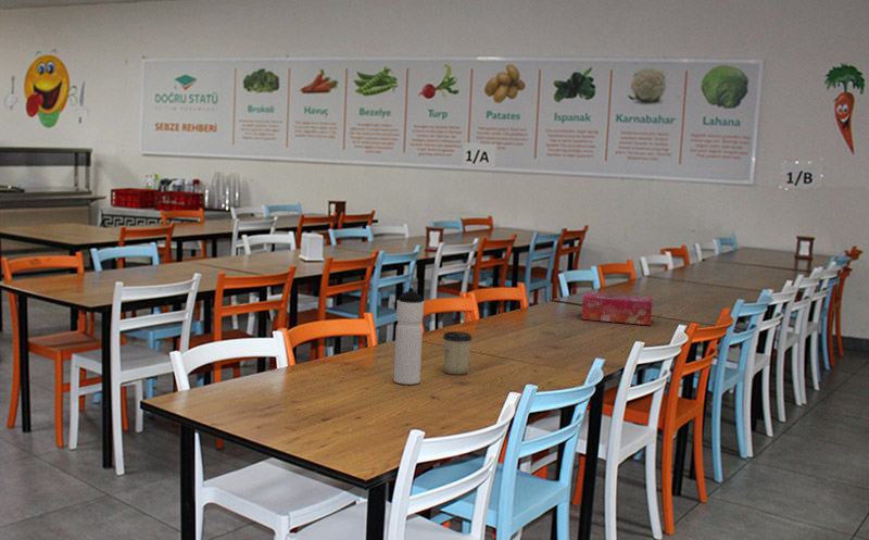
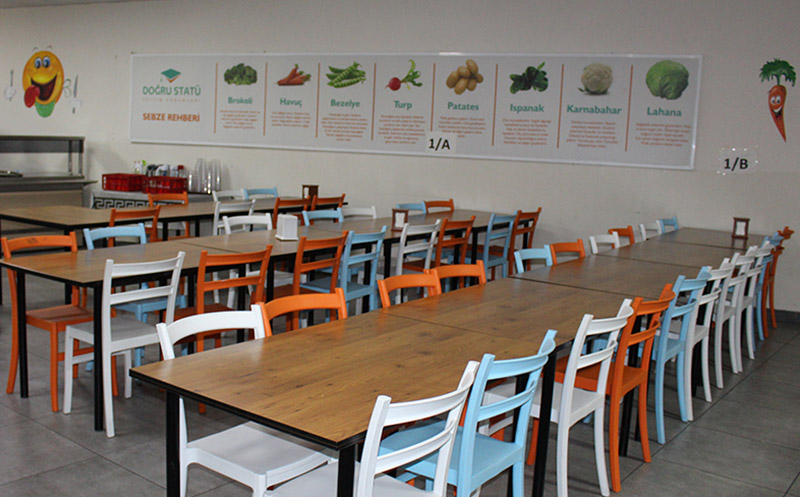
- water bottle [393,287,425,386]
- tissue box [580,291,654,326]
- cup [442,330,473,375]
